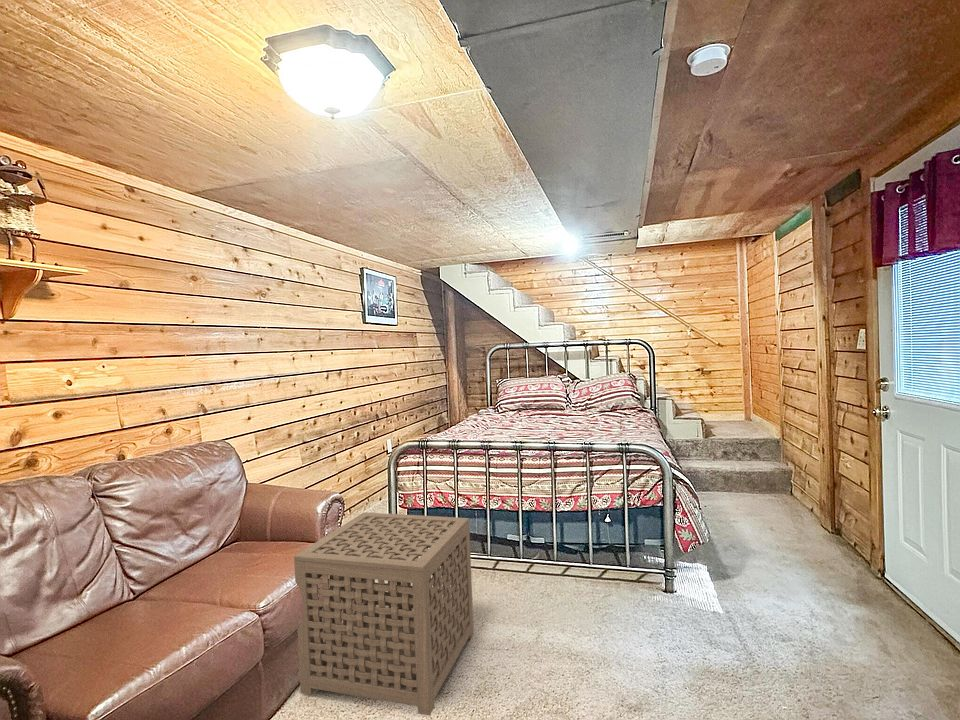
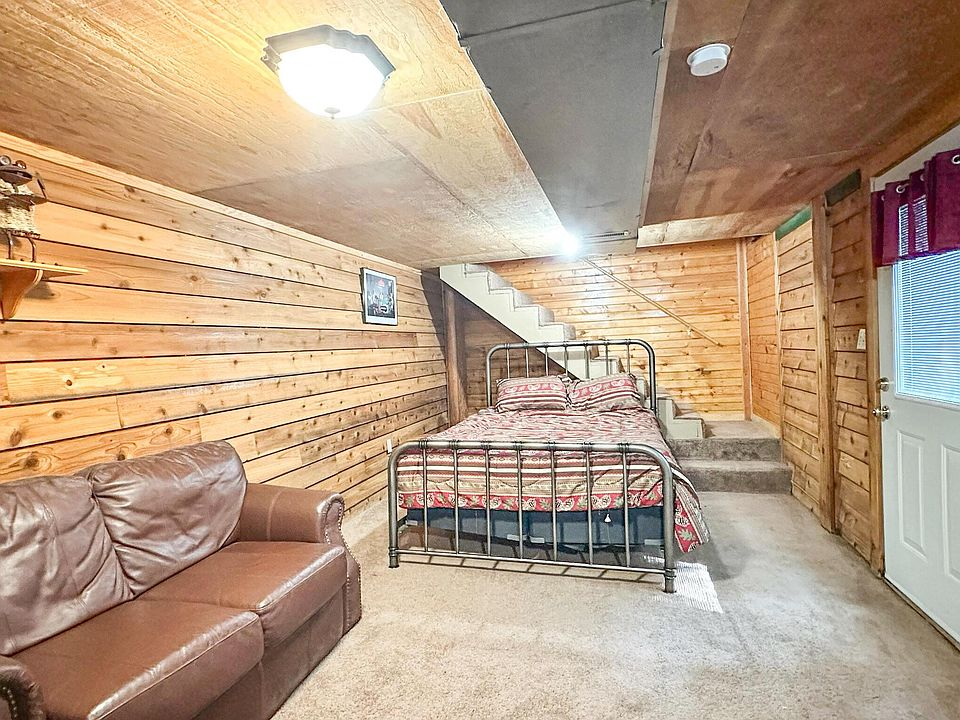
- side table [293,511,475,716]
